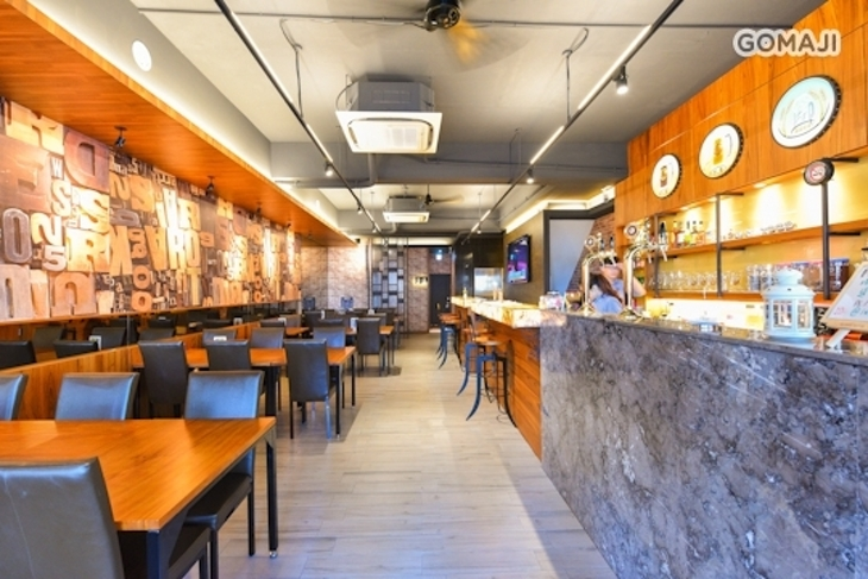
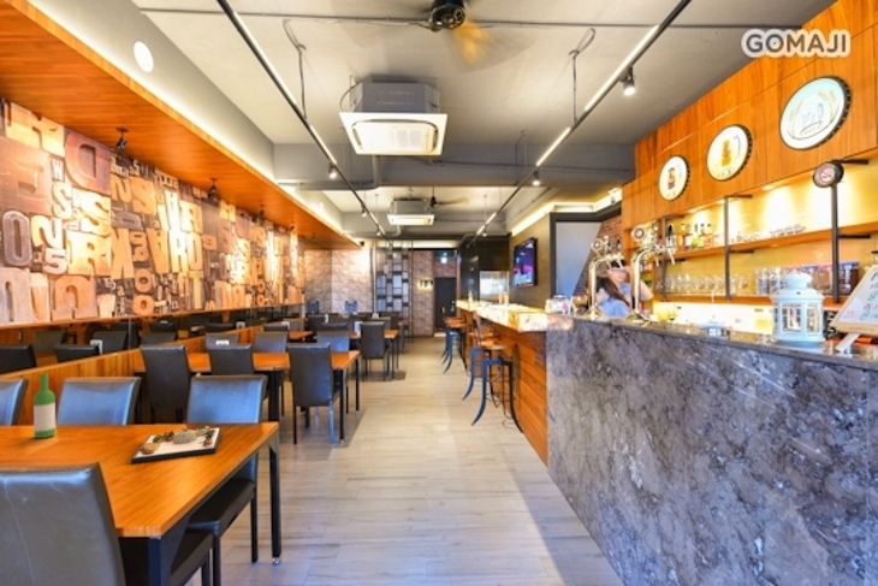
+ wine bottle [32,372,57,439]
+ dinner plate [130,425,223,464]
